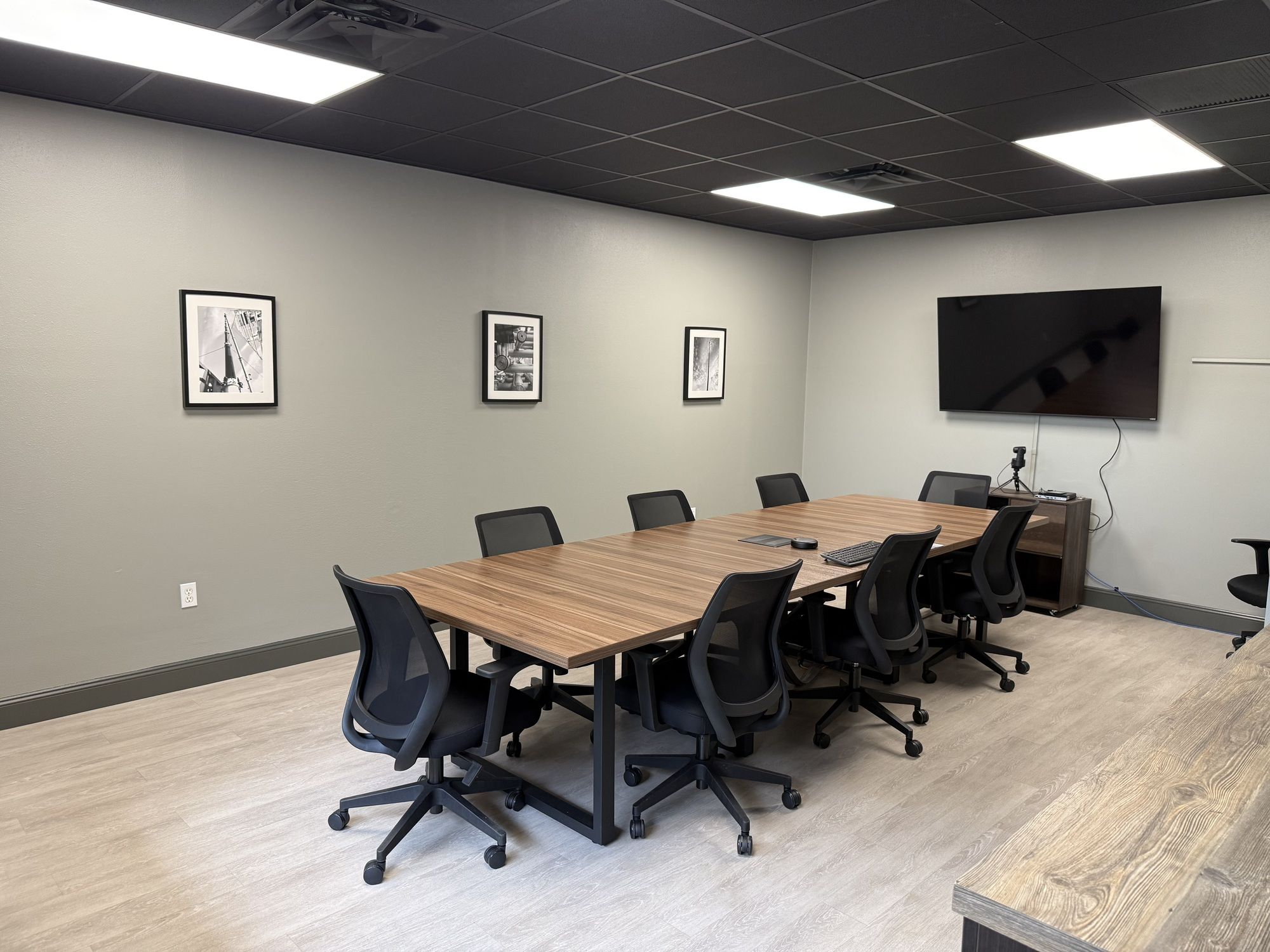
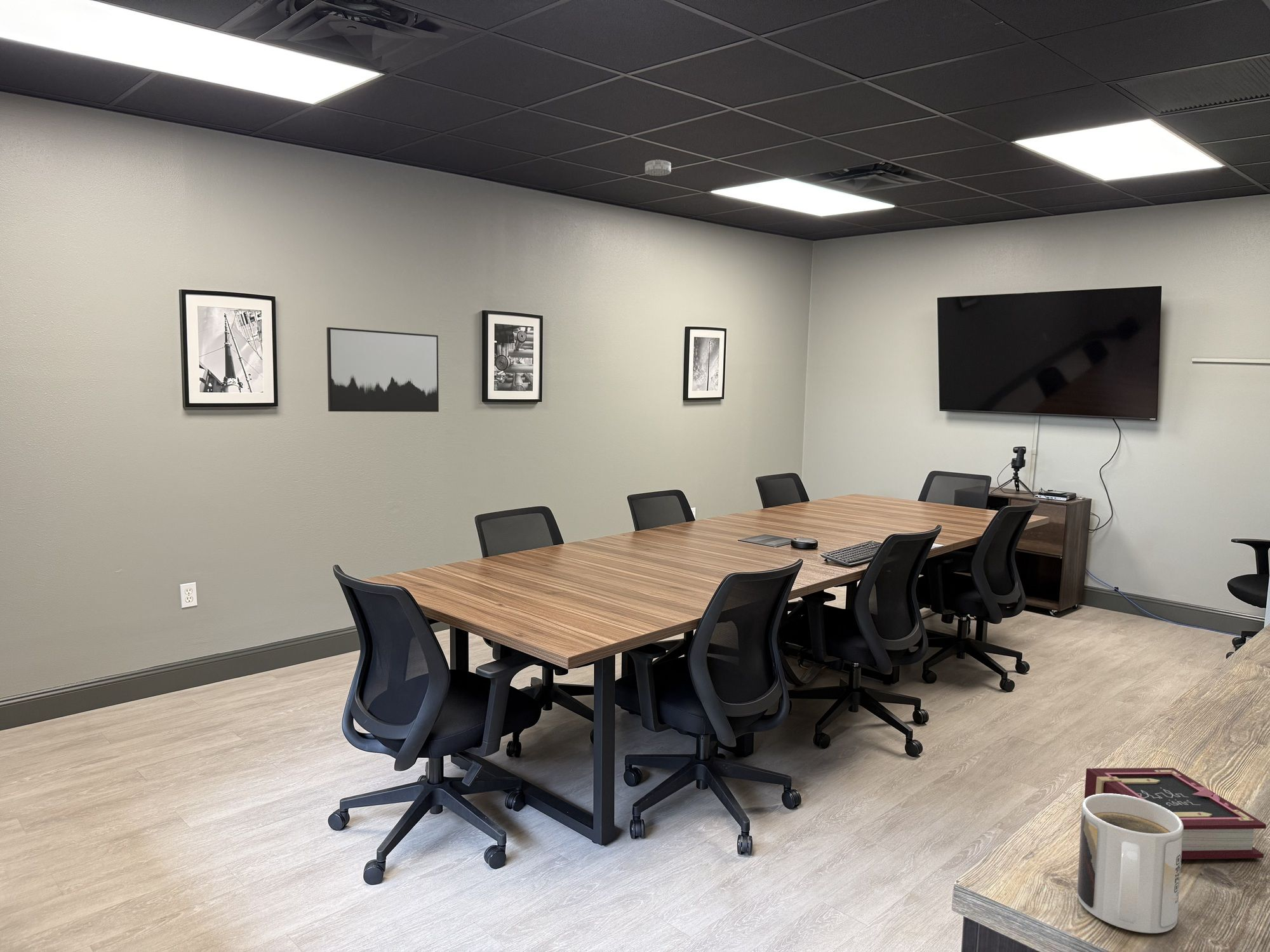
+ wall art [326,327,439,413]
+ book [1084,767,1267,860]
+ smoke detector [645,159,672,176]
+ mug [1076,794,1184,934]
